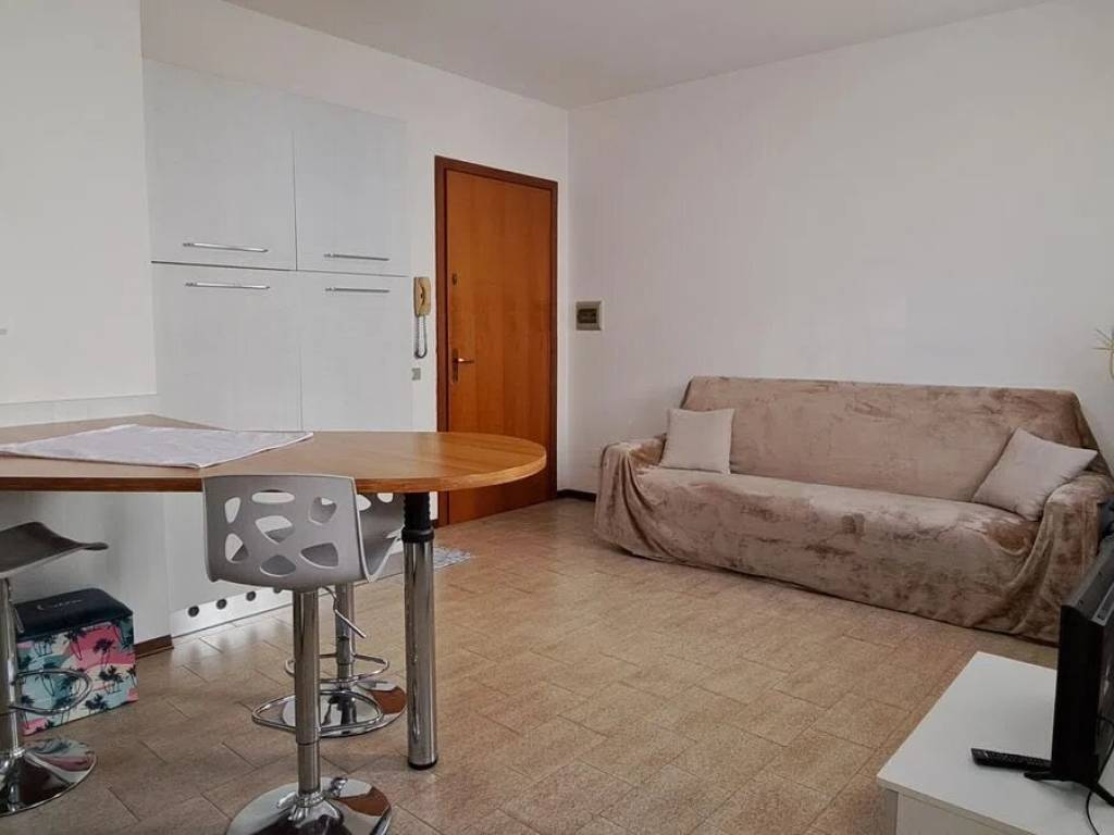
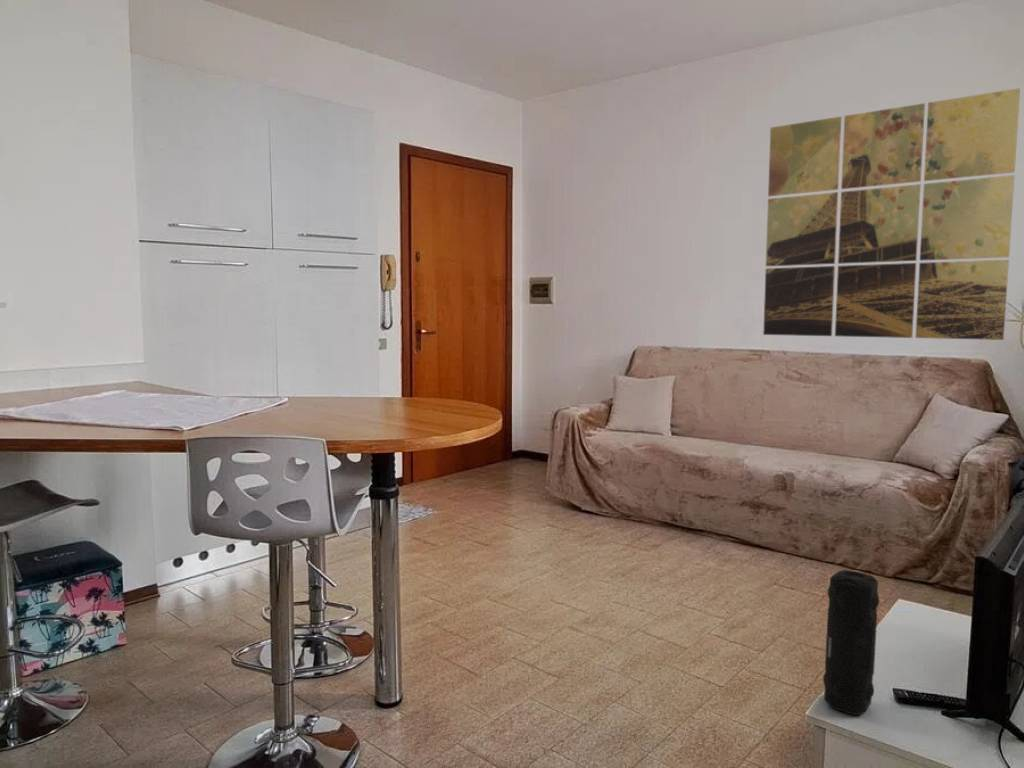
+ speaker [822,569,880,716]
+ wall art [762,87,1021,341]
